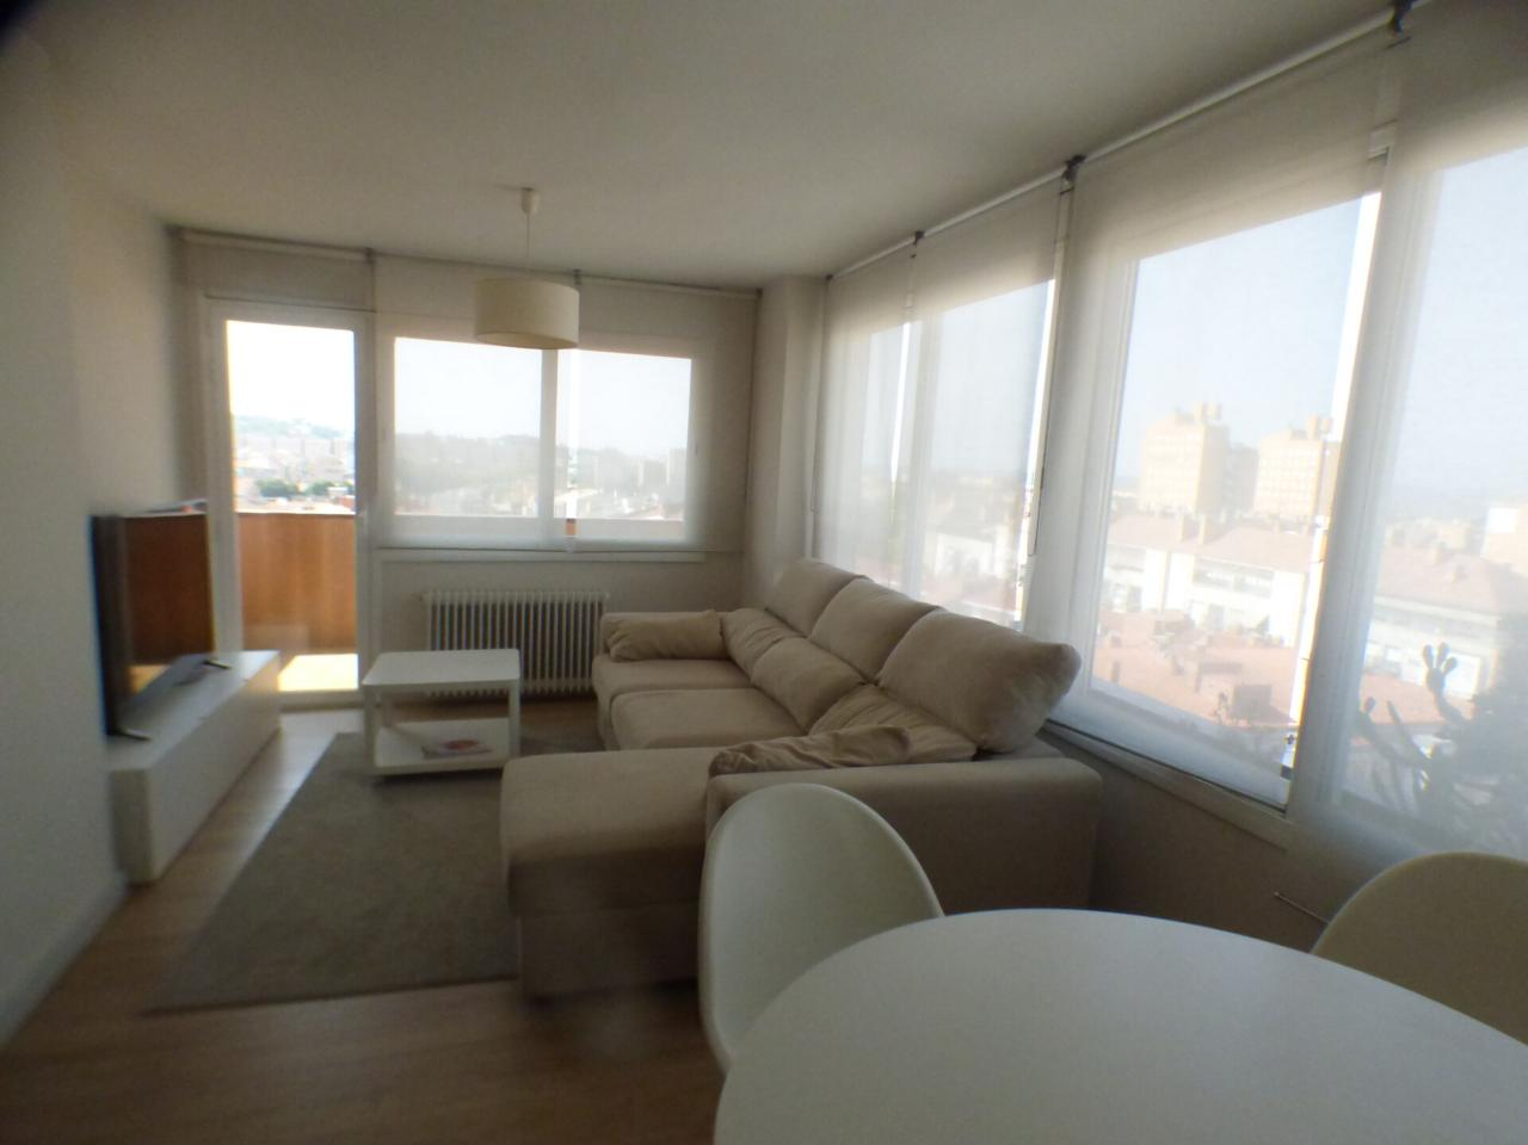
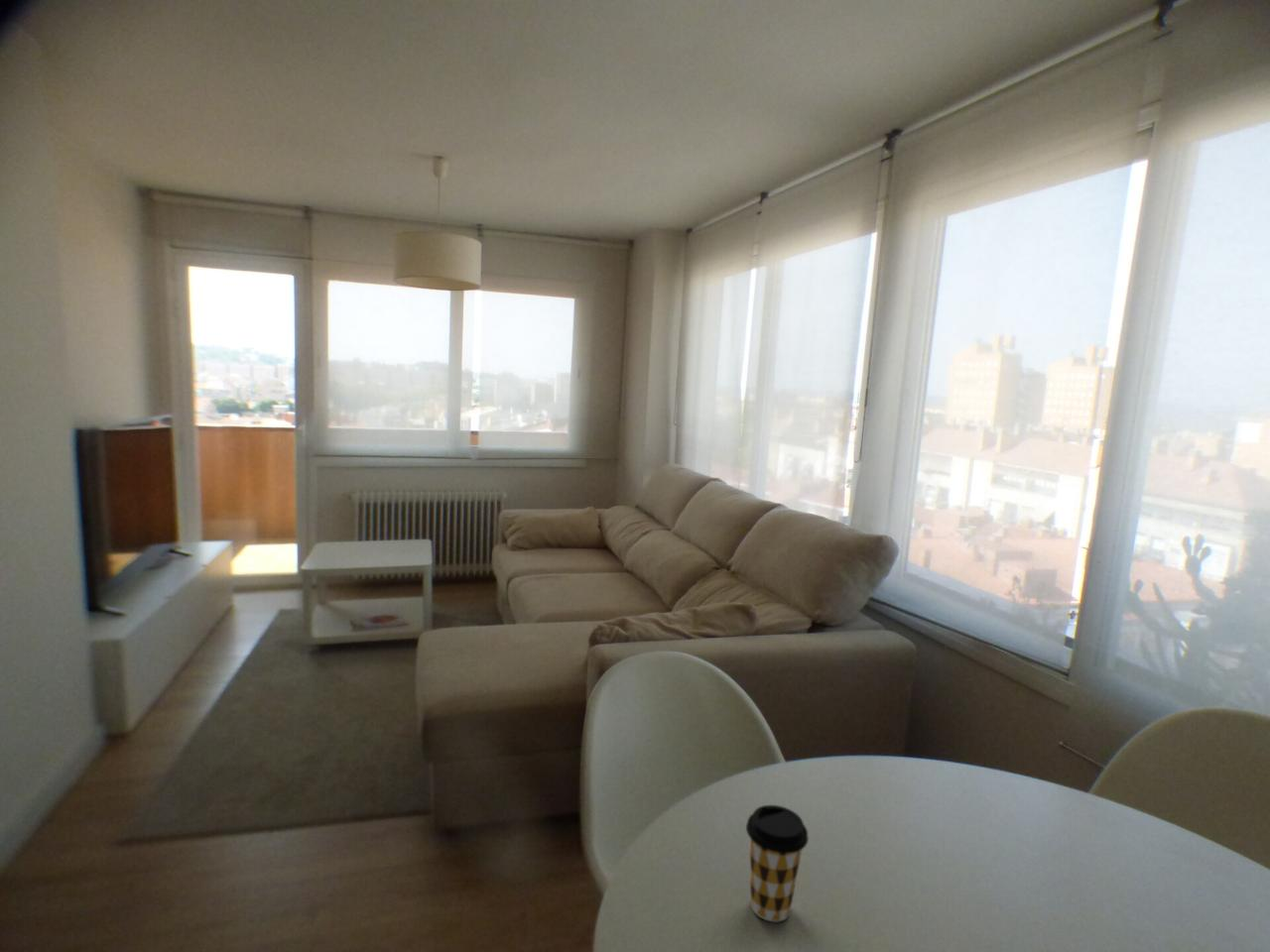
+ coffee cup [745,804,810,923]
